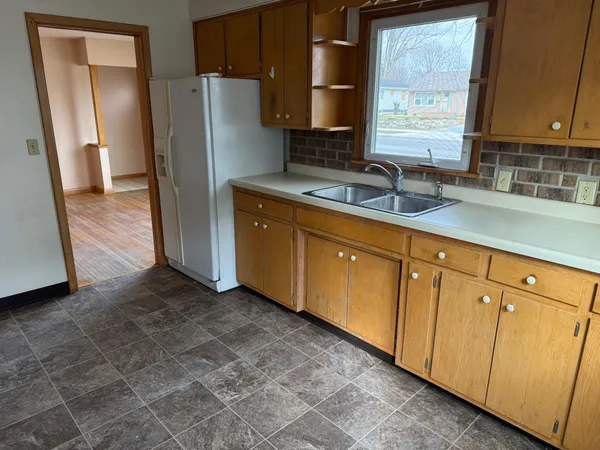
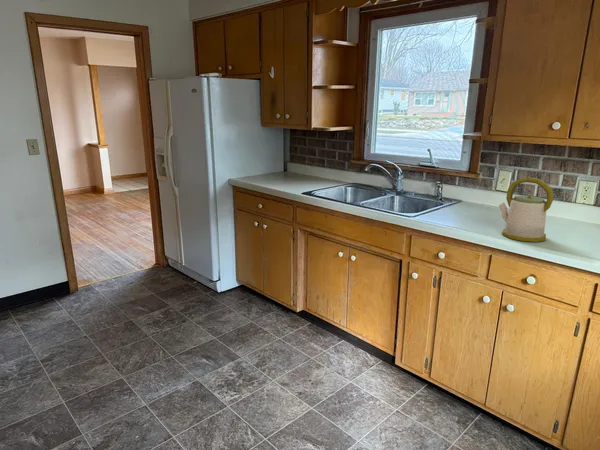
+ kettle [498,177,554,243]
